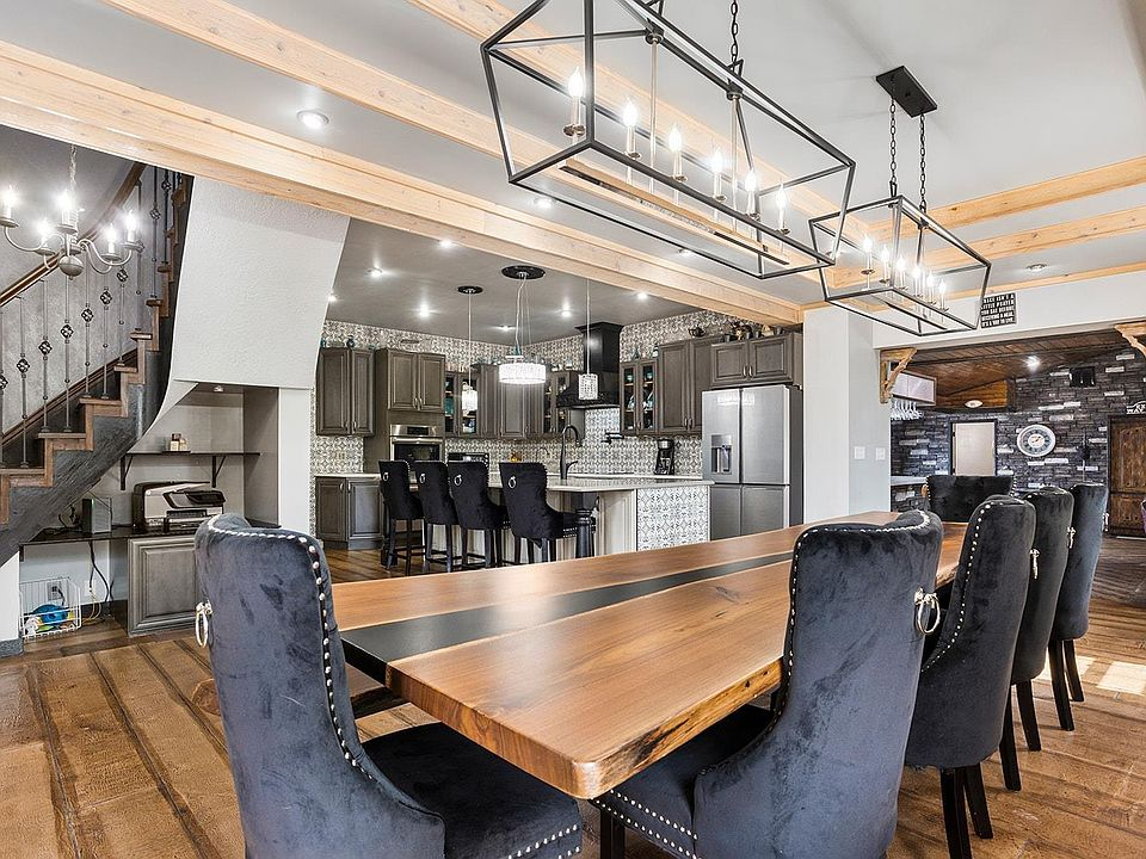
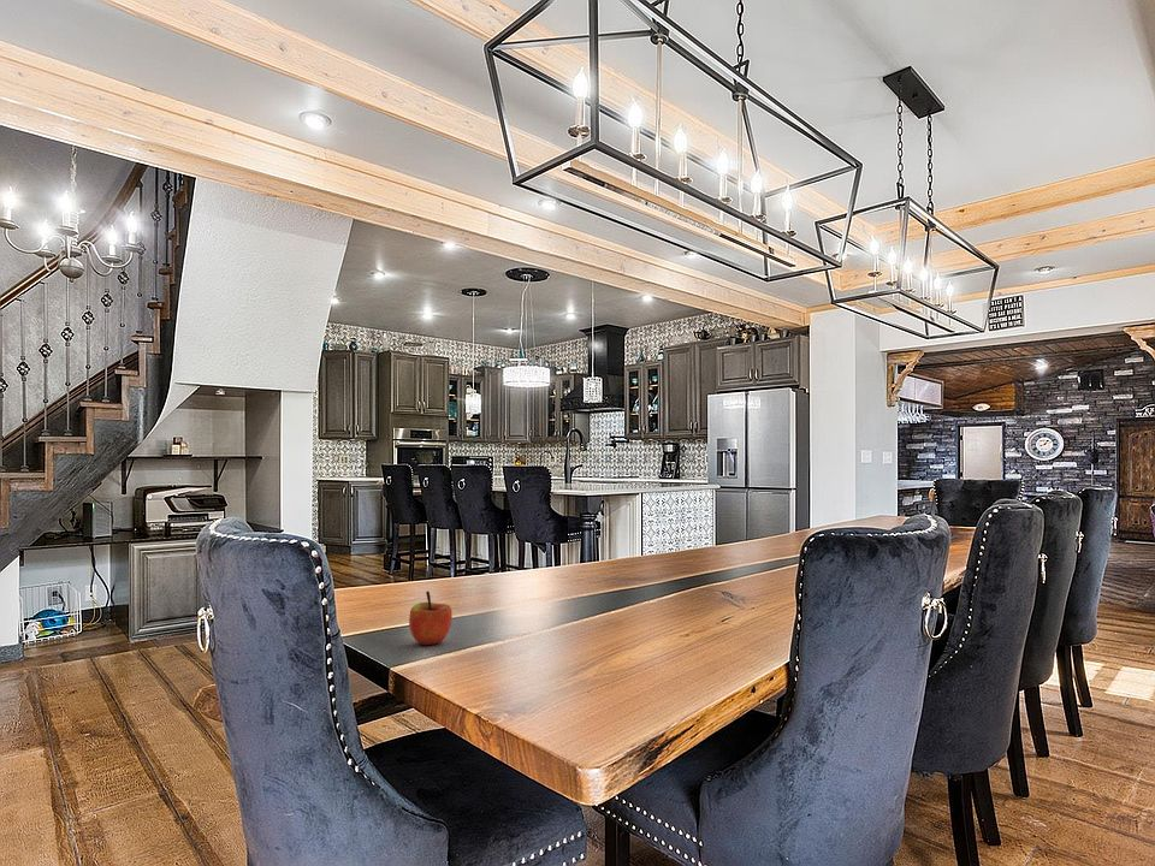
+ apple [408,591,454,646]
